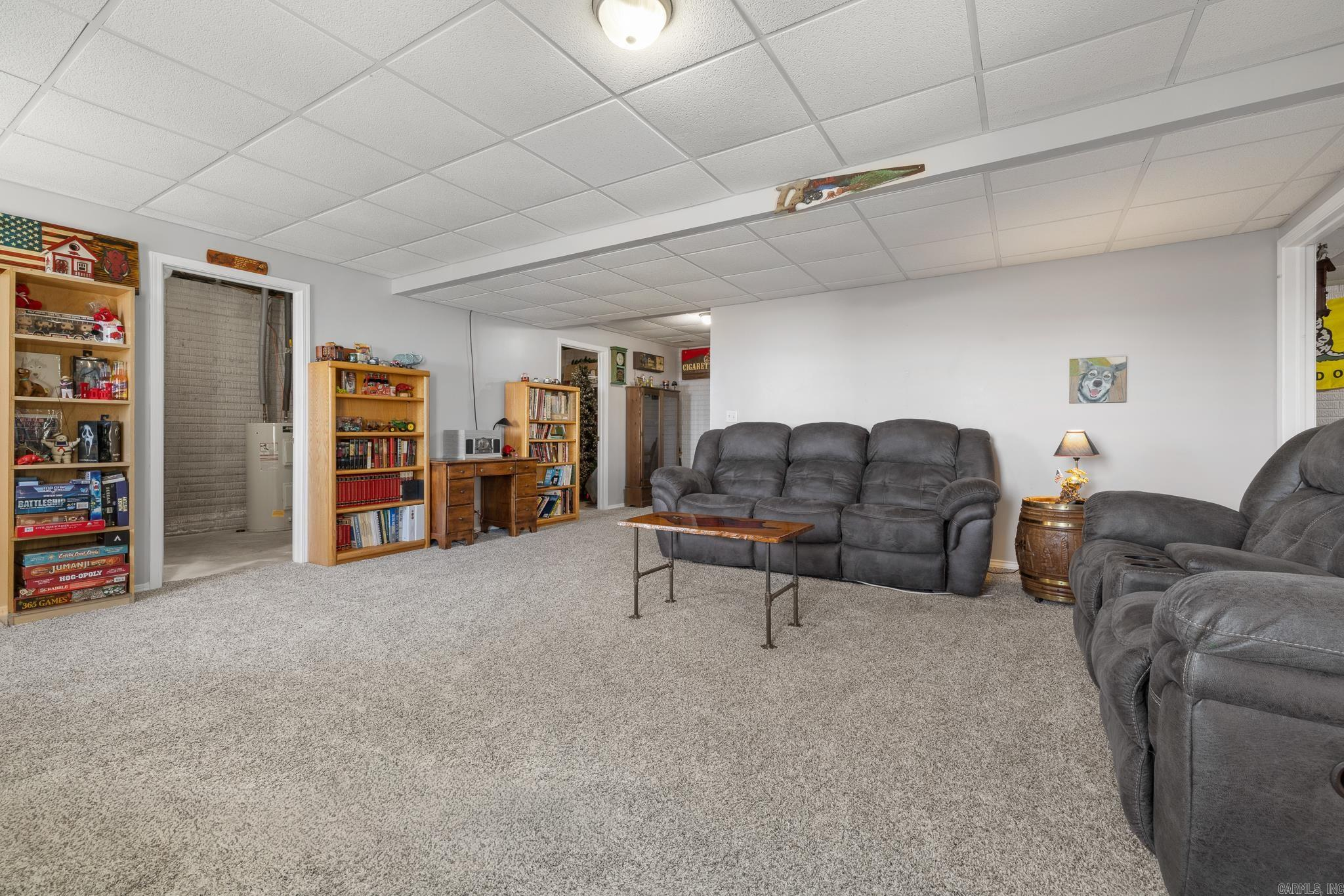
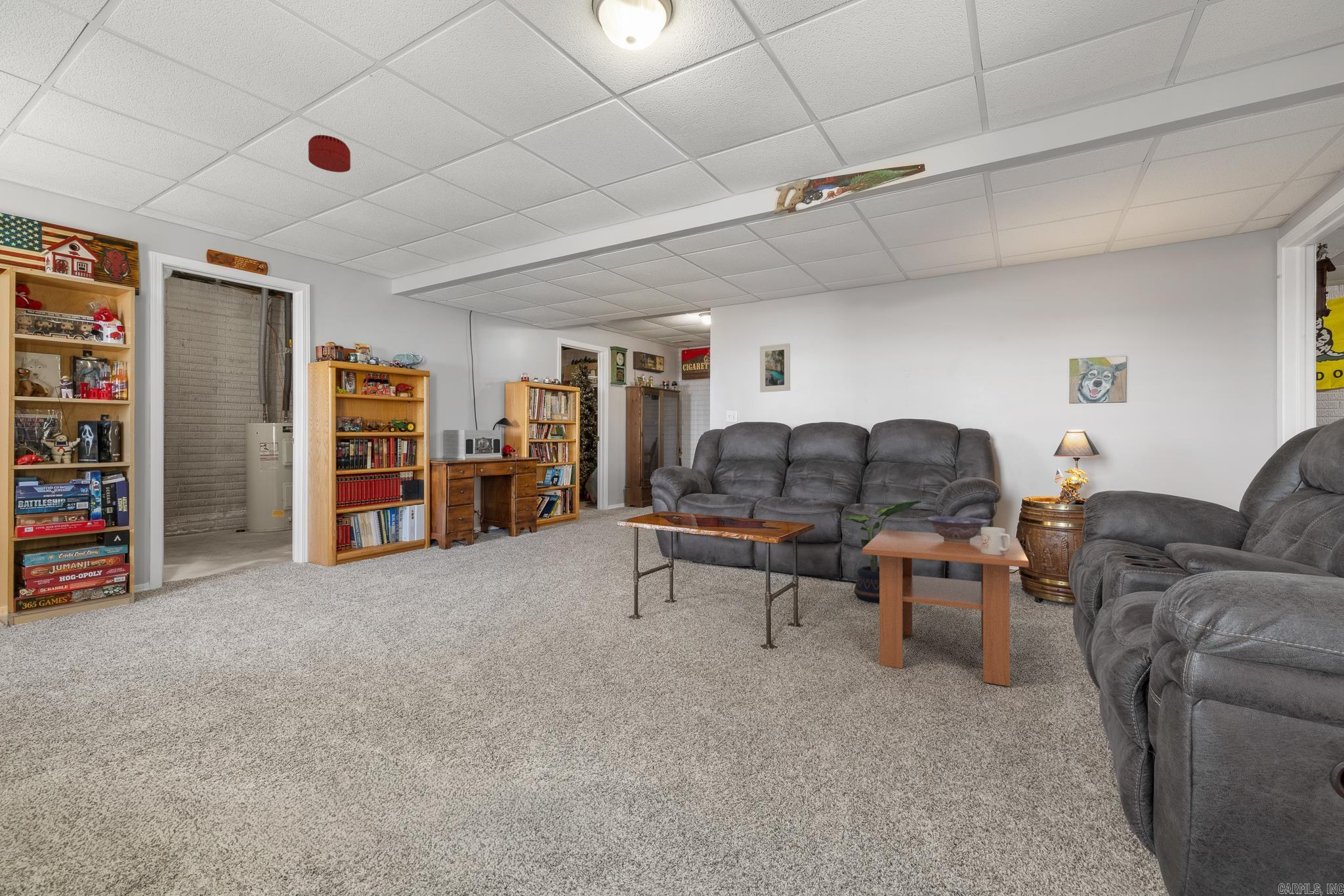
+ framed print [759,342,791,393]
+ smoke detector [308,134,351,173]
+ potted plant [842,500,923,603]
+ decorative bowl [926,516,988,542]
+ mug [980,527,1011,556]
+ coffee table [862,529,1030,687]
